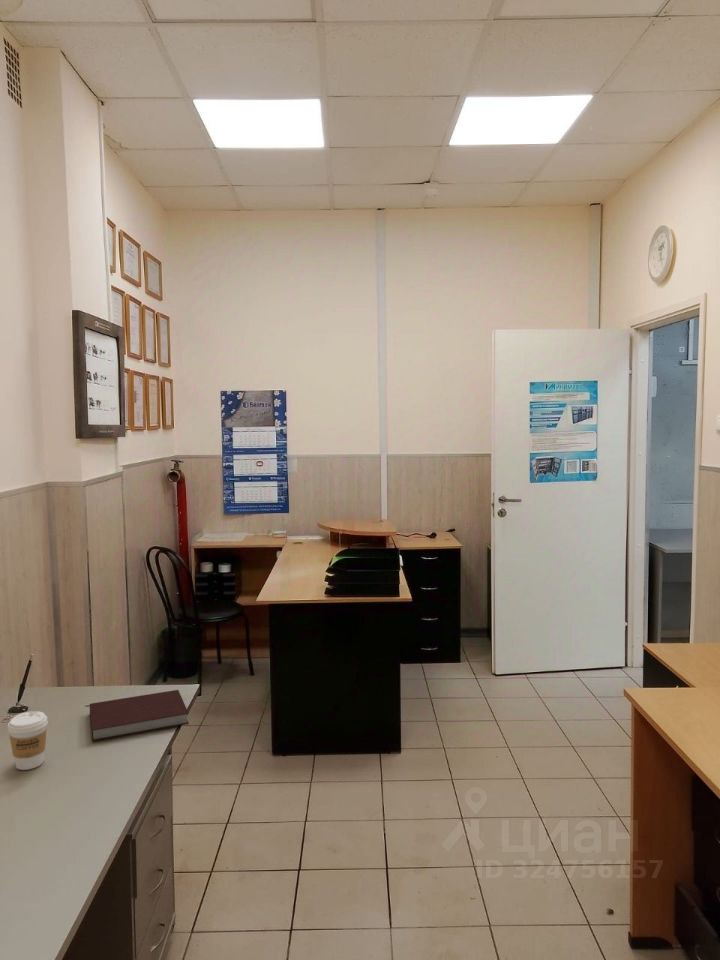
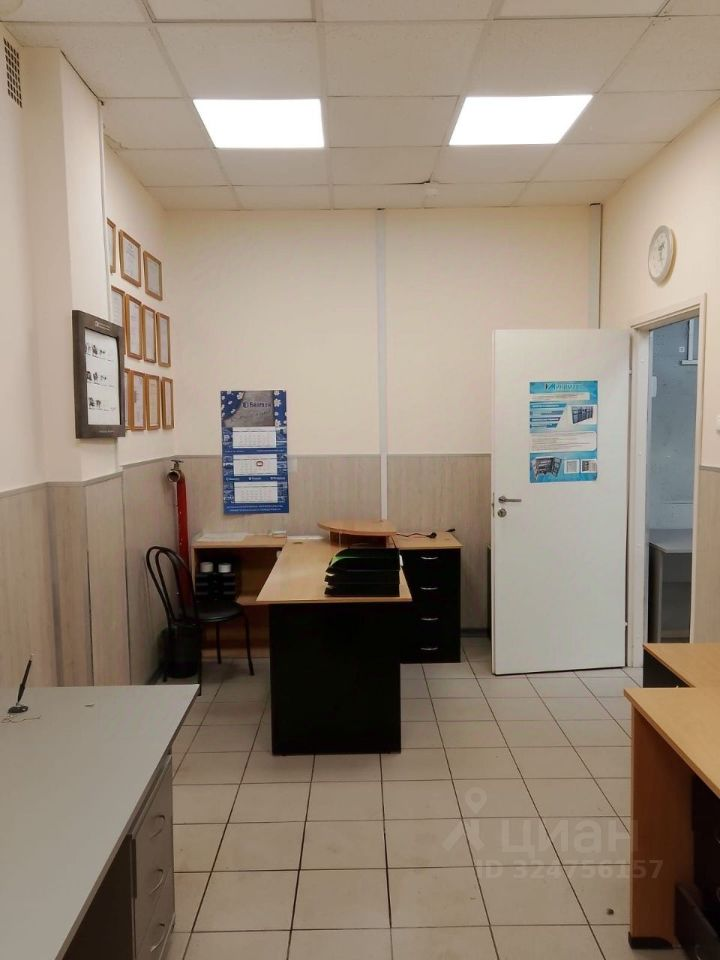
- notebook [89,689,190,742]
- coffee cup [7,710,49,771]
